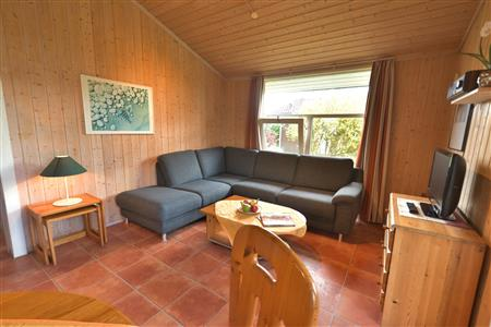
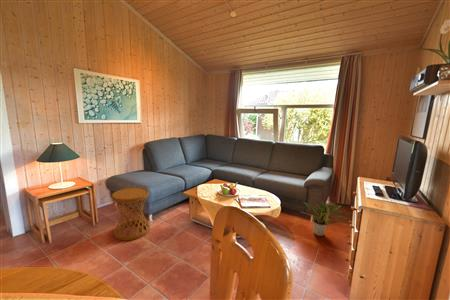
+ side table [111,186,151,242]
+ potted plant [299,201,349,237]
